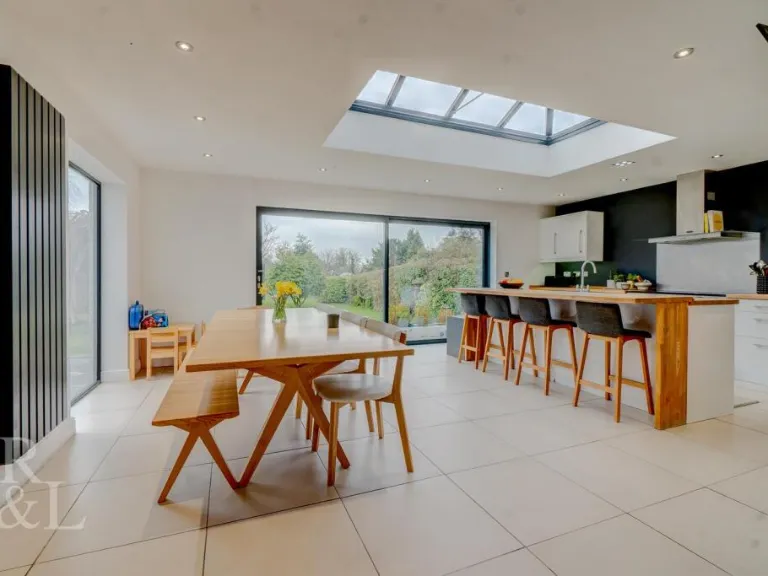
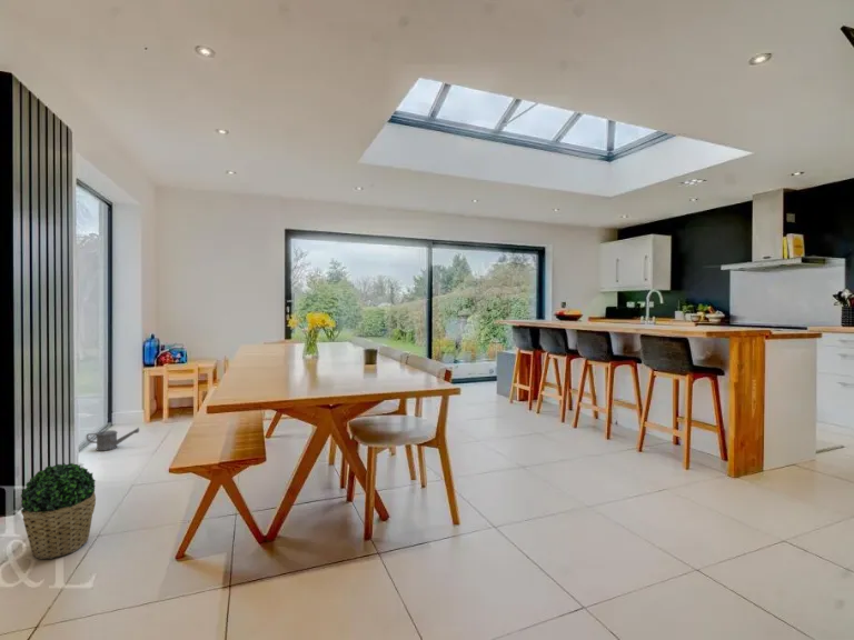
+ watering can [86,427,140,452]
+ potted plant [20,461,97,560]
